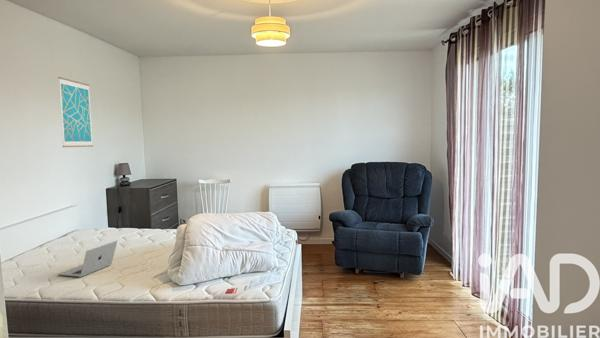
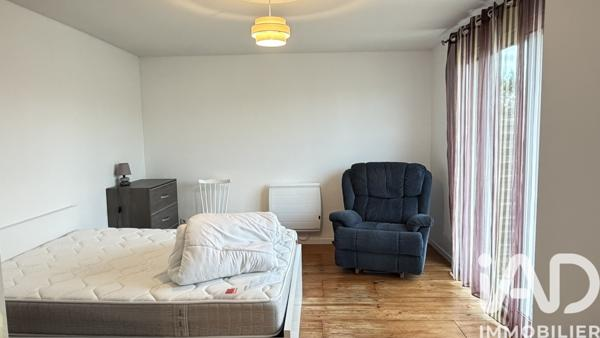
- wall art [57,76,94,148]
- laptop [57,240,118,278]
